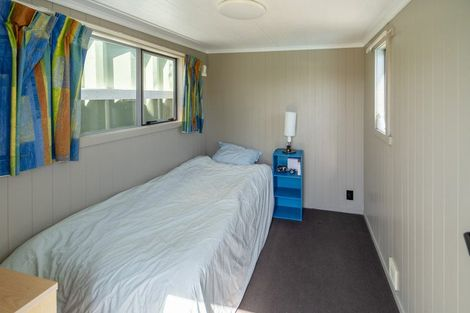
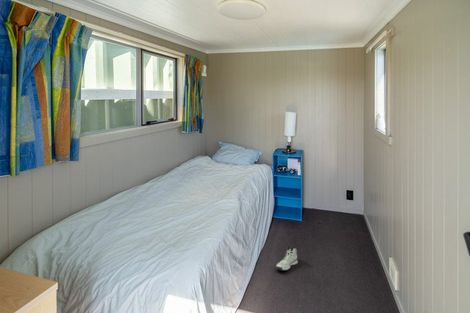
+ sneaker [275,245,299,272]
